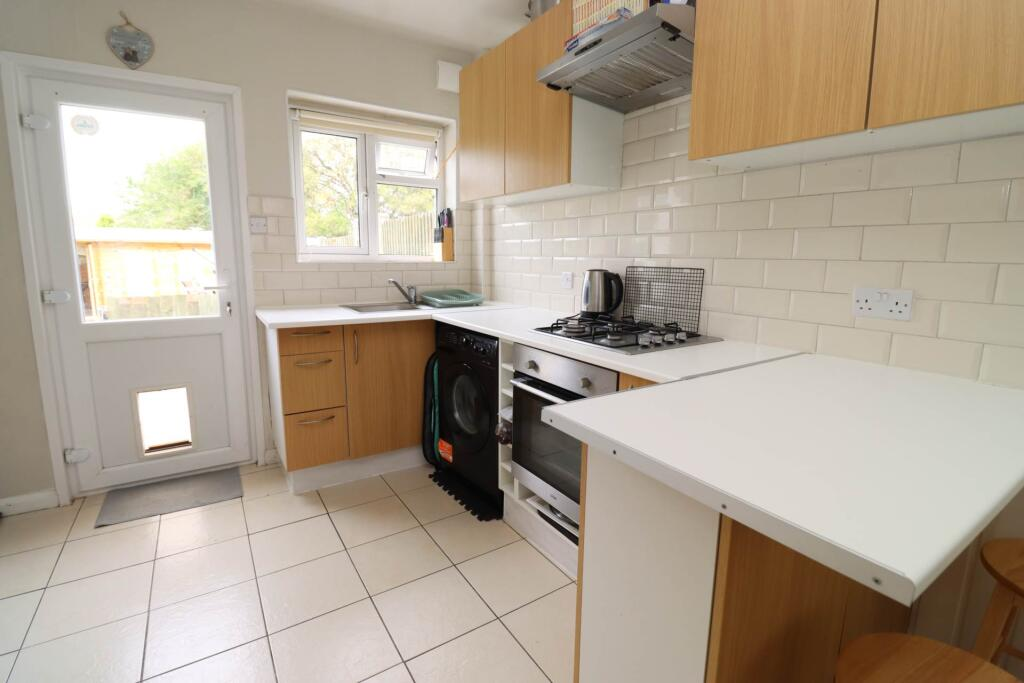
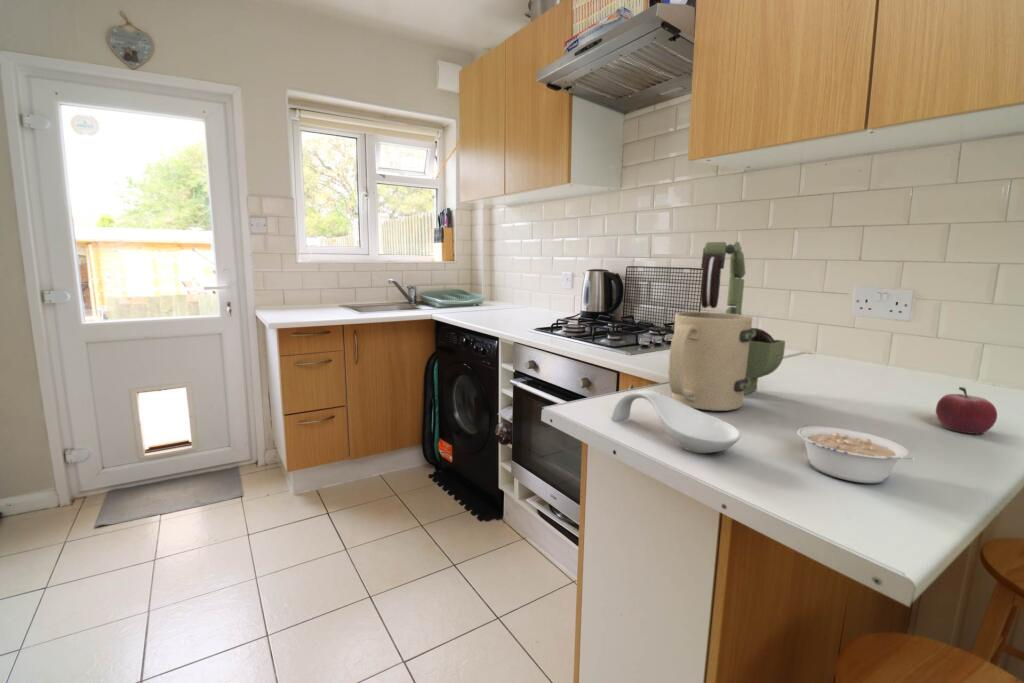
+ legume [796,425,912,484]
+ fruit [935,386,998,435]
+ cocoa [668,241,786,412]
+ spoon rest [611,389,742,454]
